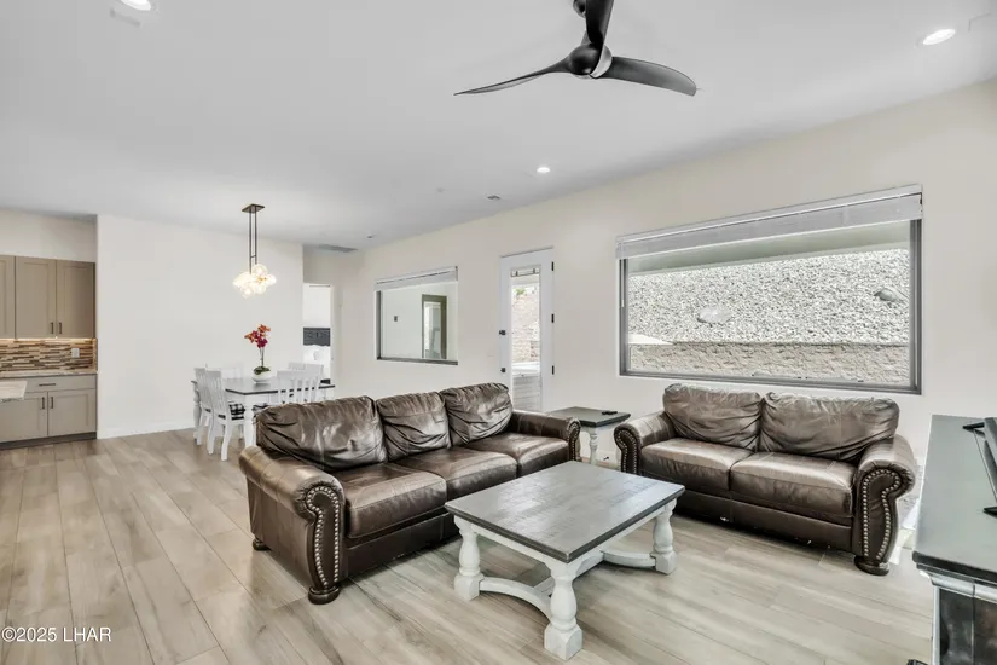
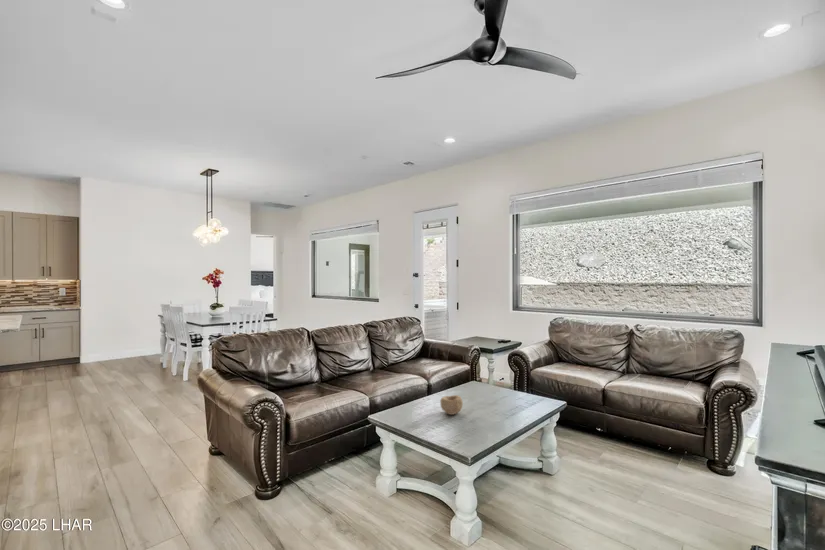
+ bowl [439,394,464,416]
